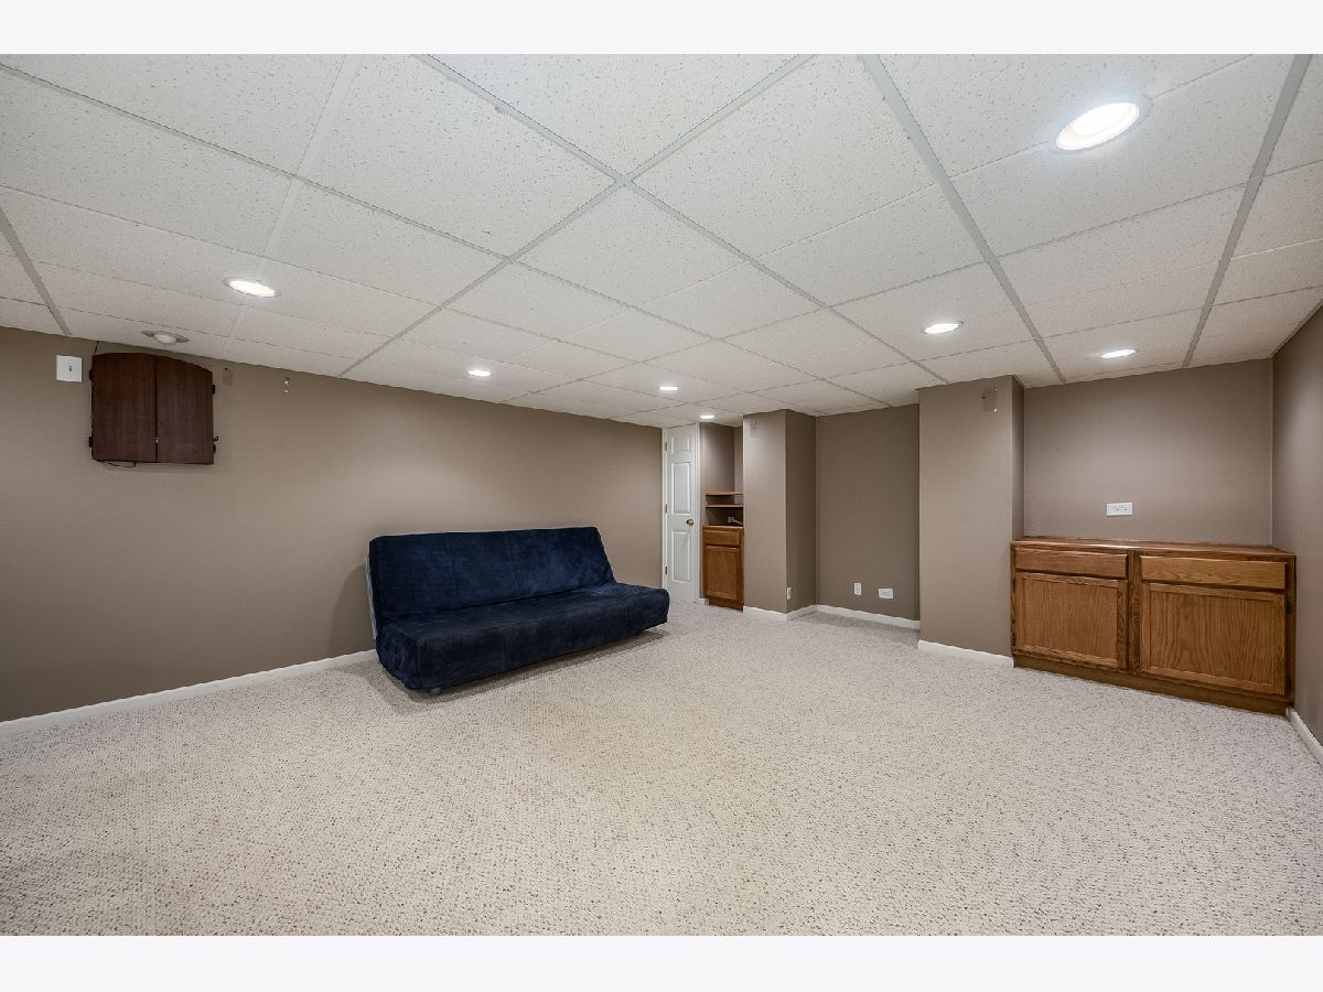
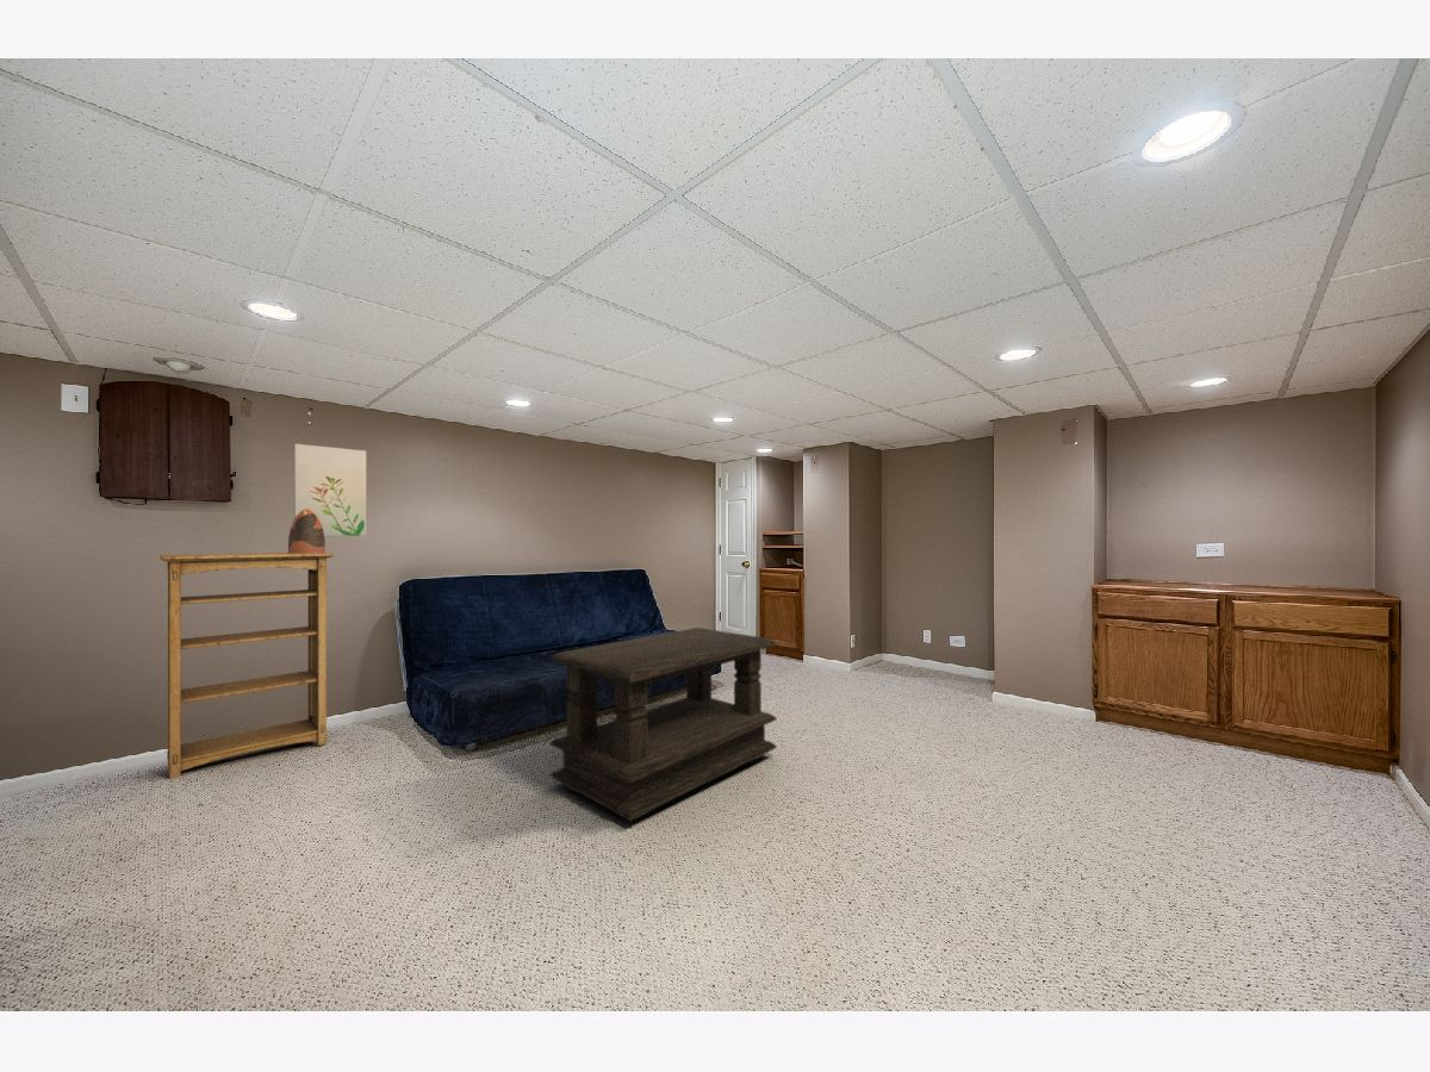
+ bookshelf [160,551,335,780]
+ decorative vase [287,509,327,554]
+ coffee table [548,627,778,823]
+ wall art [293,443,367,537]
